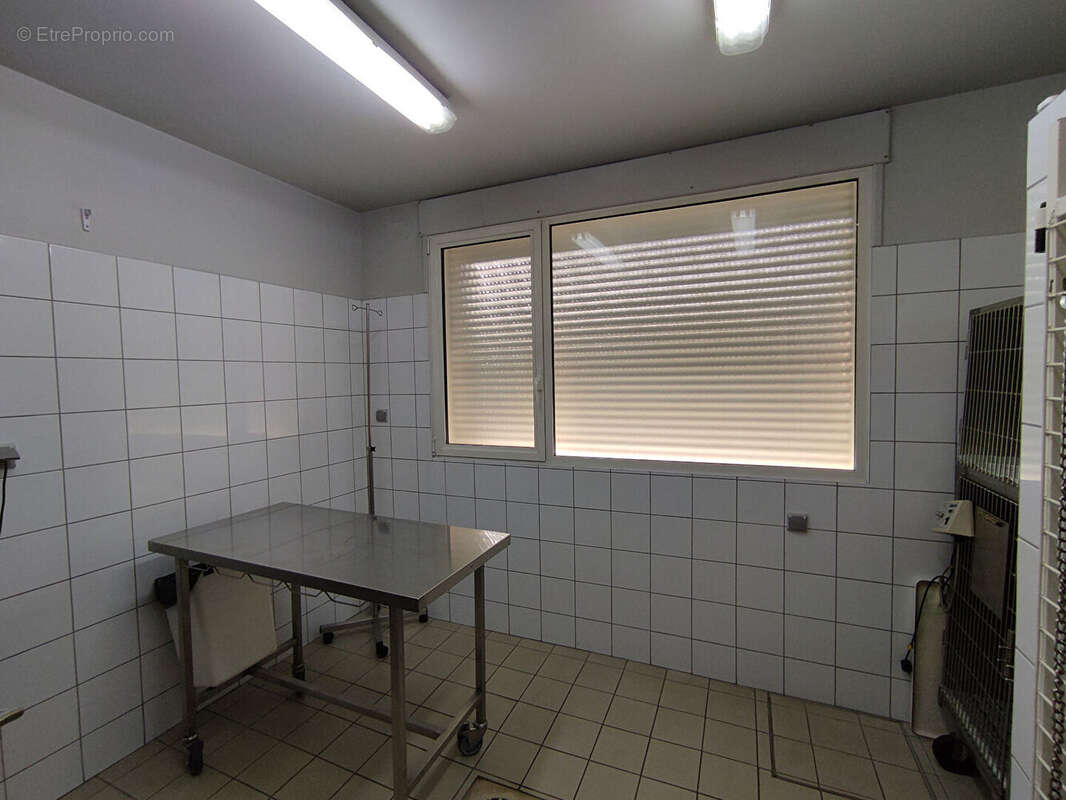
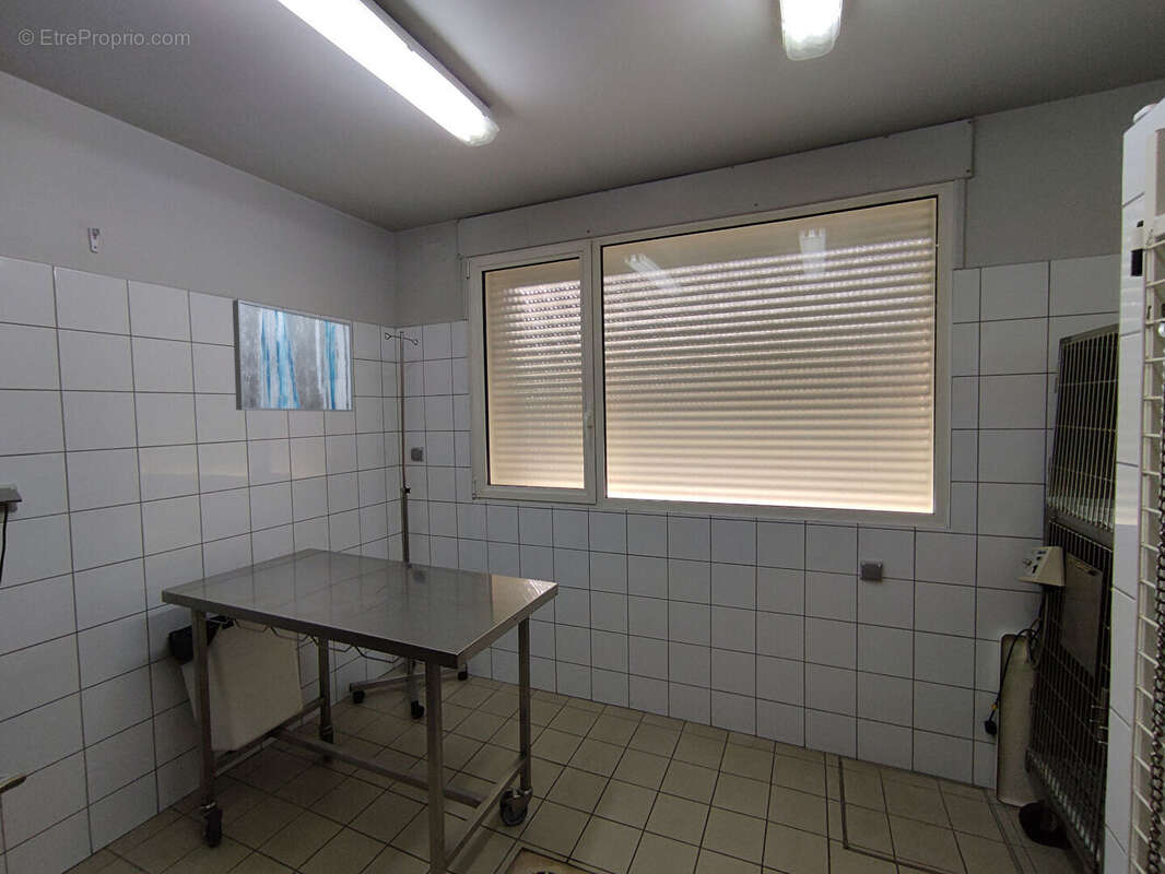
+ wall art [232,298,354,413]
